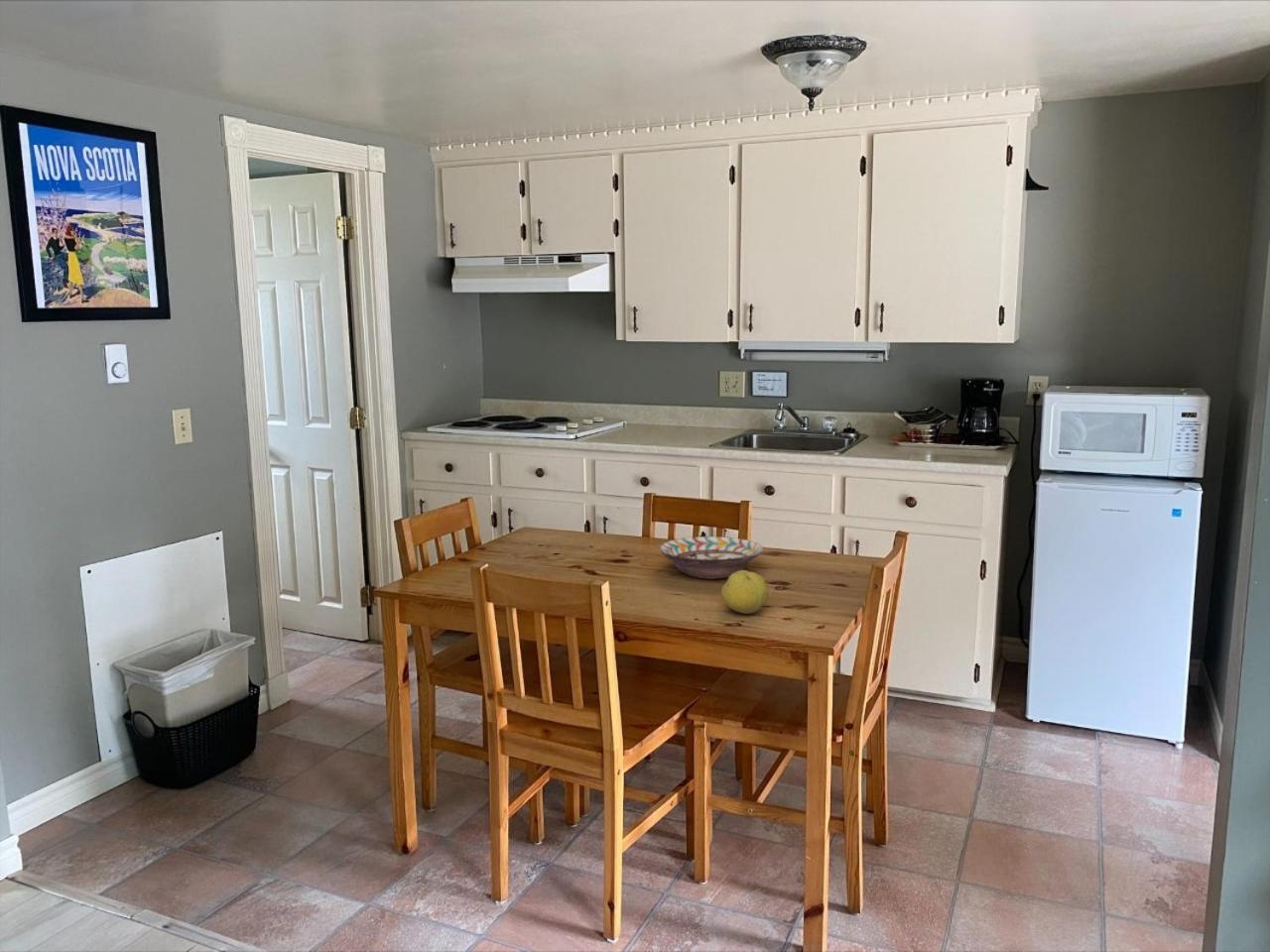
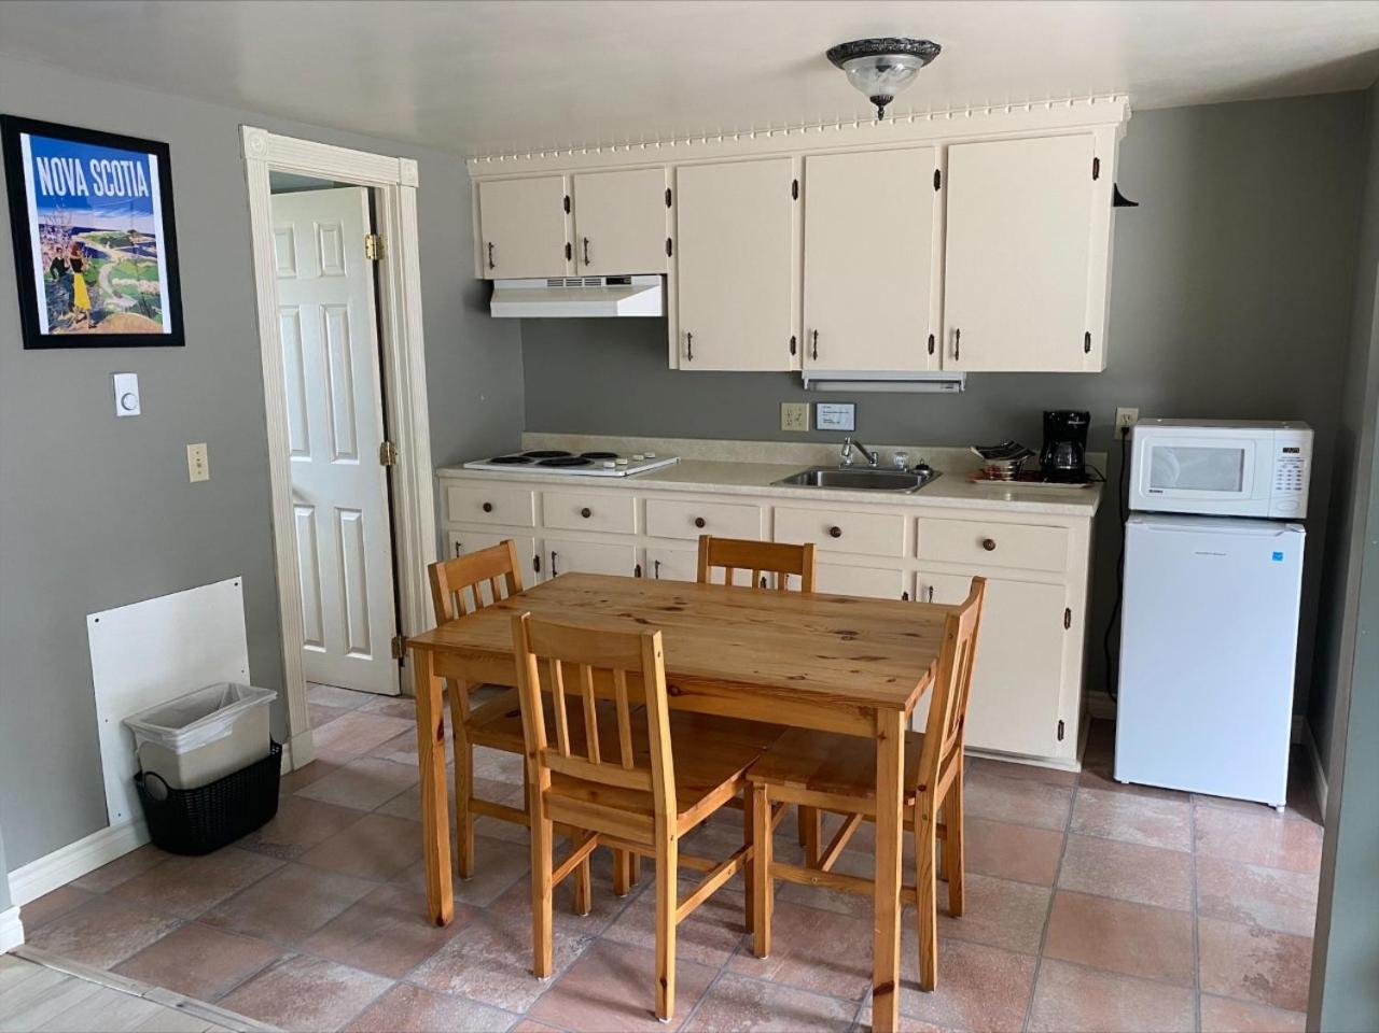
- decorative bowl [658,535,764,579]
- fruit [720,569,769,615]
